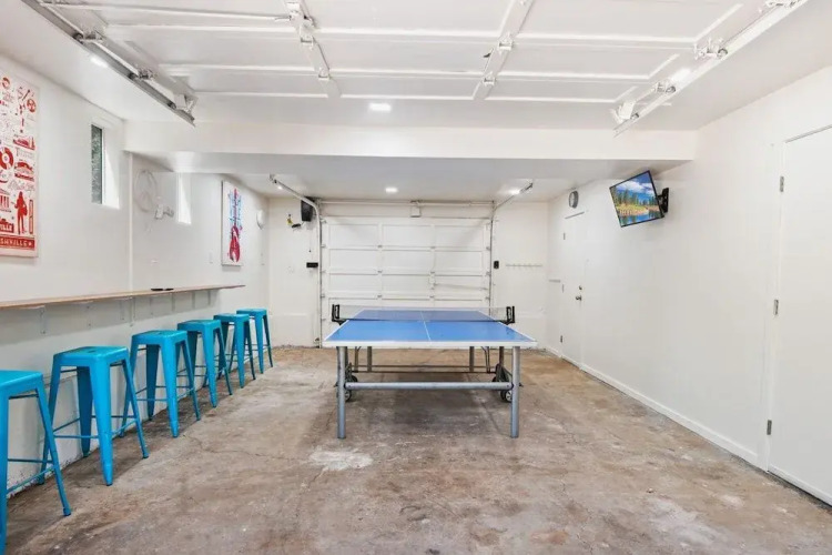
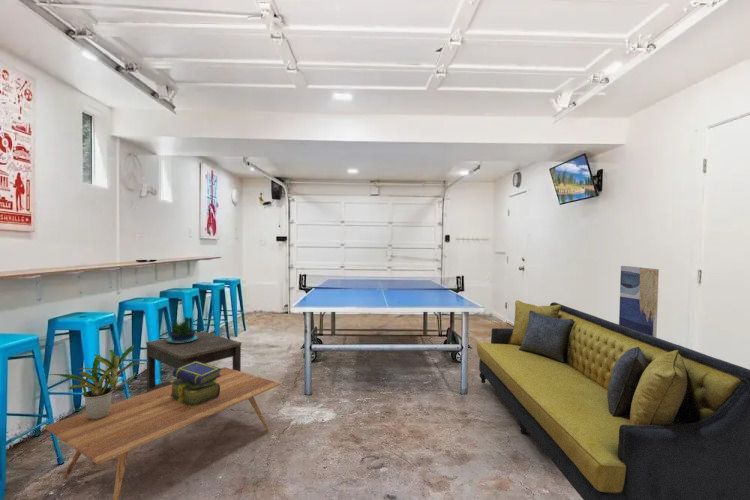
+ potted plant [48,344,145,420]
+ side table [145,330,242,393]
+ potted plant [166,316,199,343]
+ coffee table [43,366,281,500]
+ wall art [618,265,660,338]
+ sofa [476,299,750,500]
+ stack of books [170,361,222,408]
